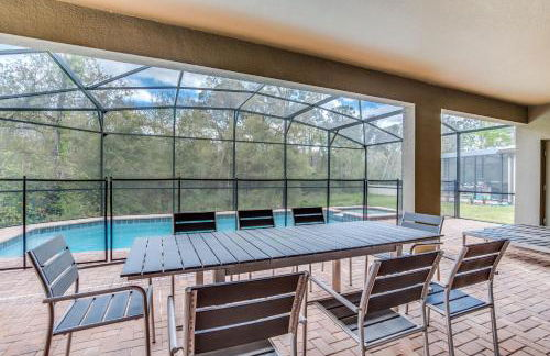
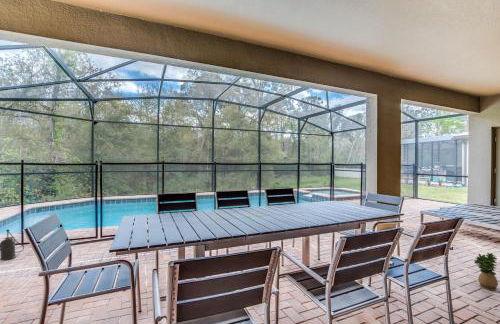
+ oil lamp [0,228,25,261]
+ potted plant [473,252,499,292]
